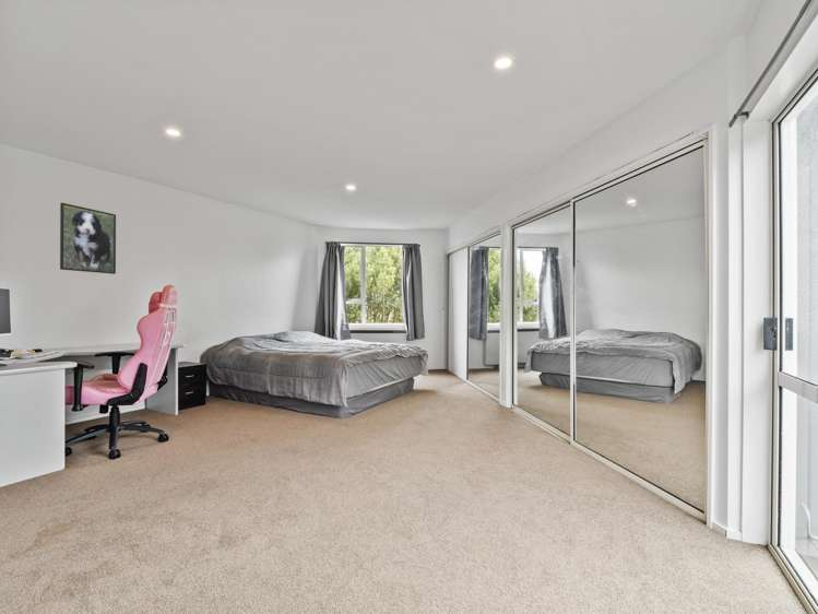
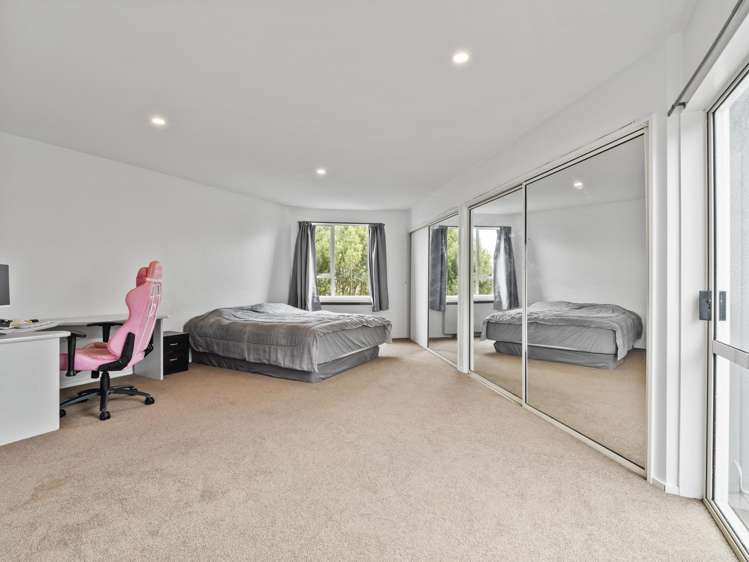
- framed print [59,202,117,275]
